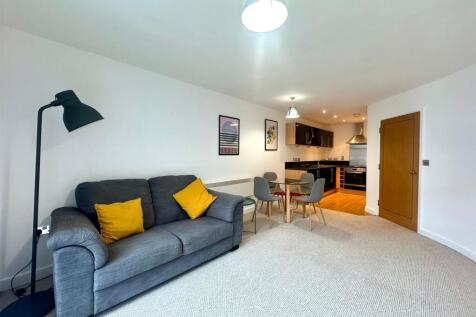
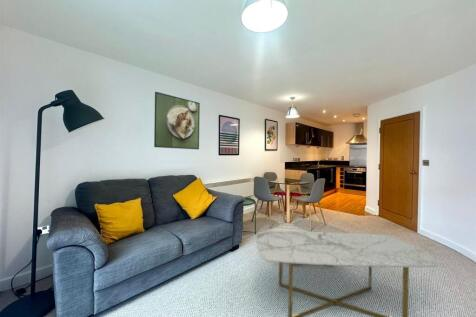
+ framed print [153,91,201,150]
+ coffee table [255,231,442,317]
